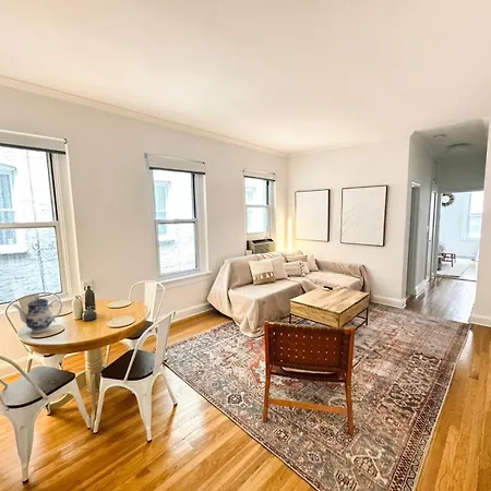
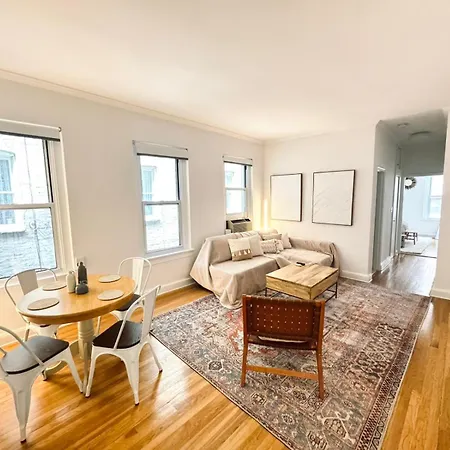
- teapot [12,294,63,334]
